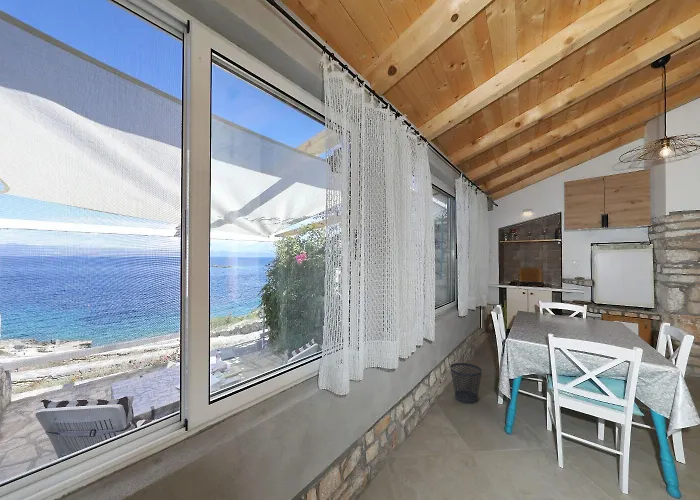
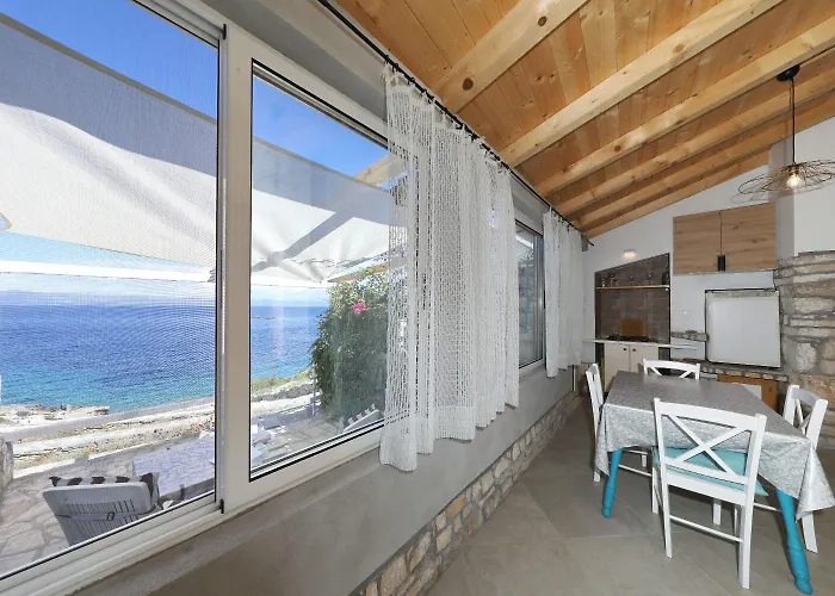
- wastebasket [449,362,483,404]
